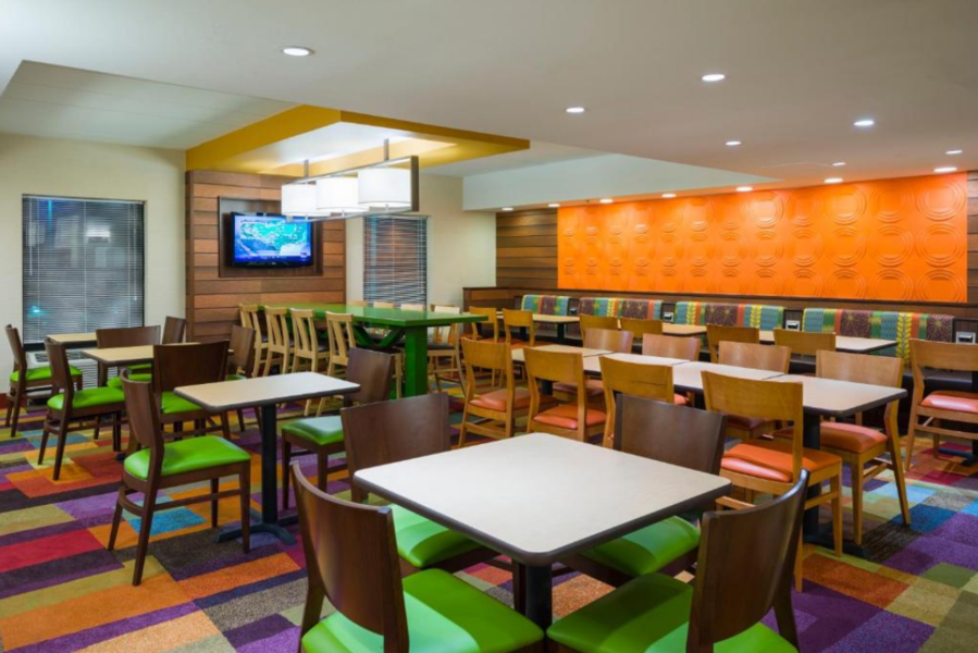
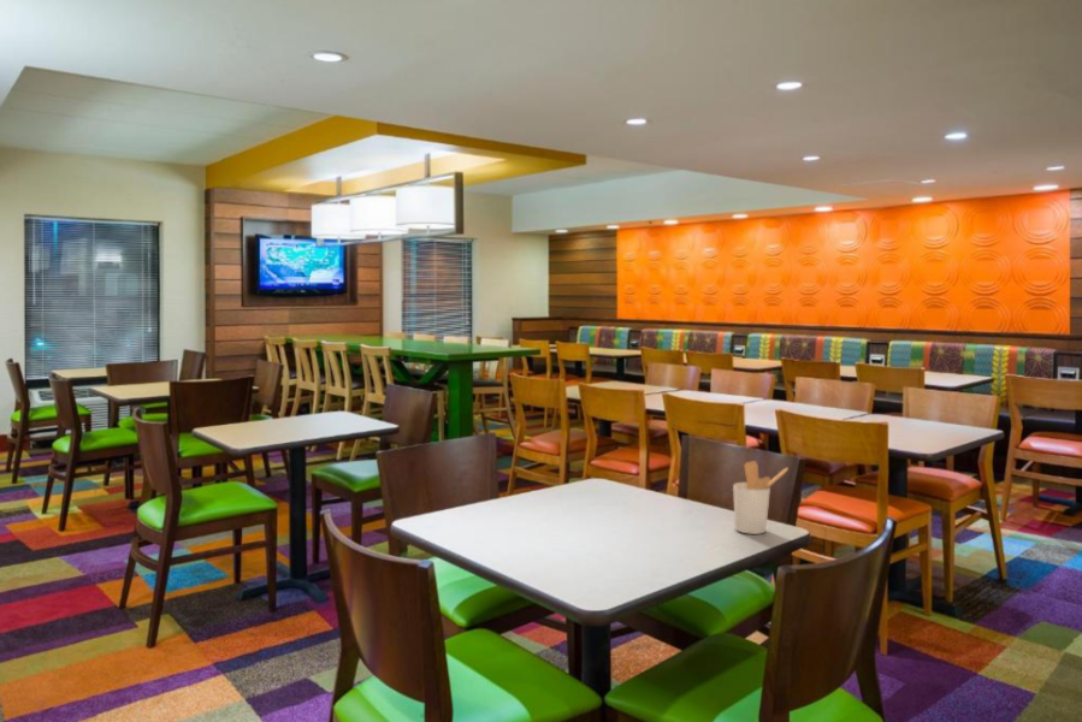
+ utensil holder [732,460,790,535]
